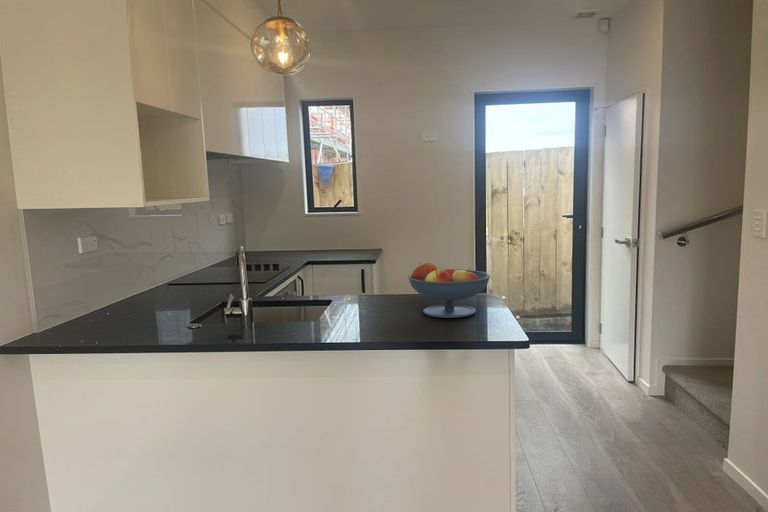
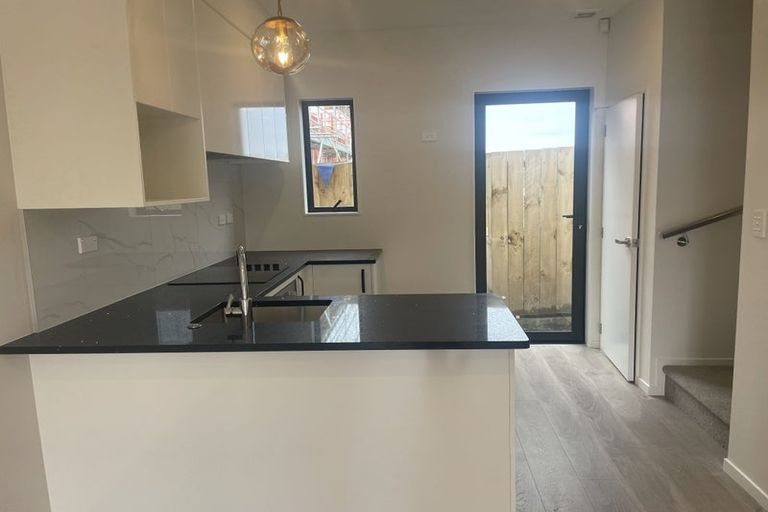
- fruit bowl [407,261,491,319]
